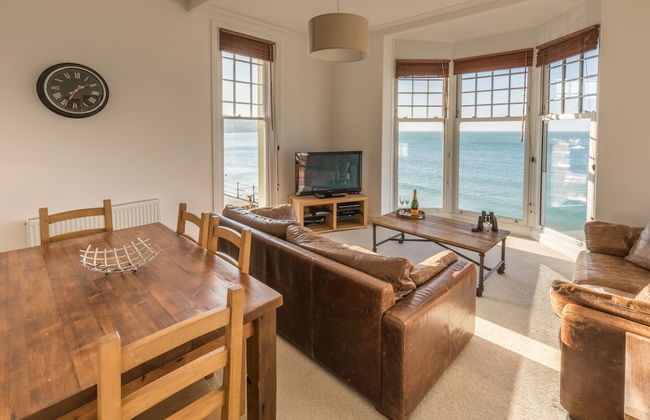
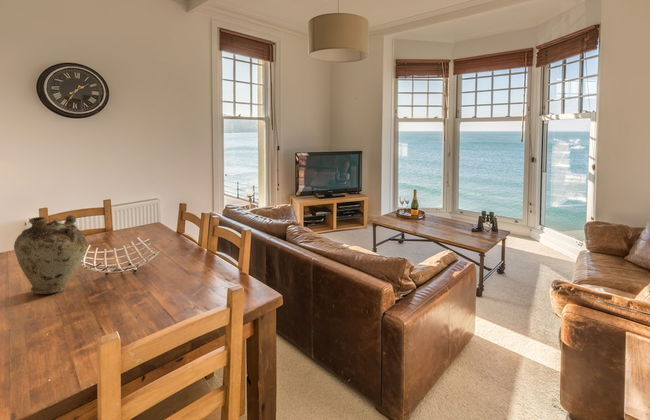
+ vase [13,214,88,295]
